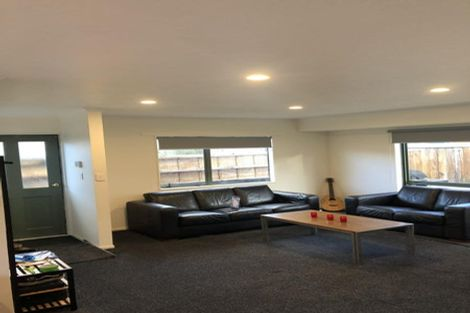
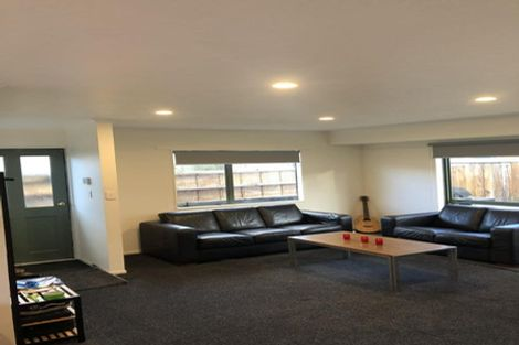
- laptop [217,194,242,213]
